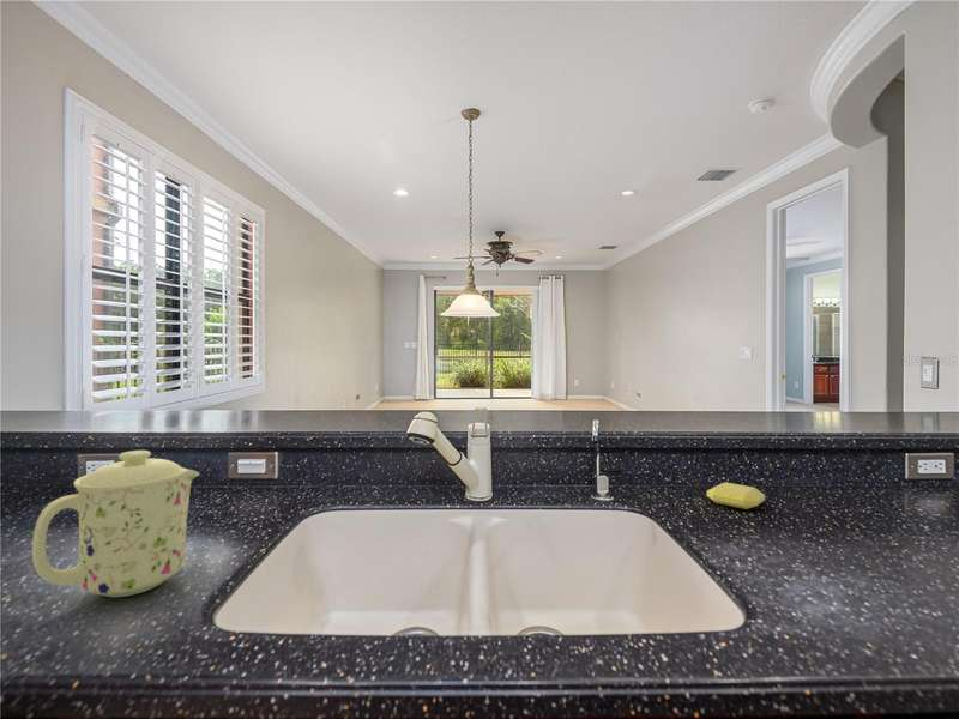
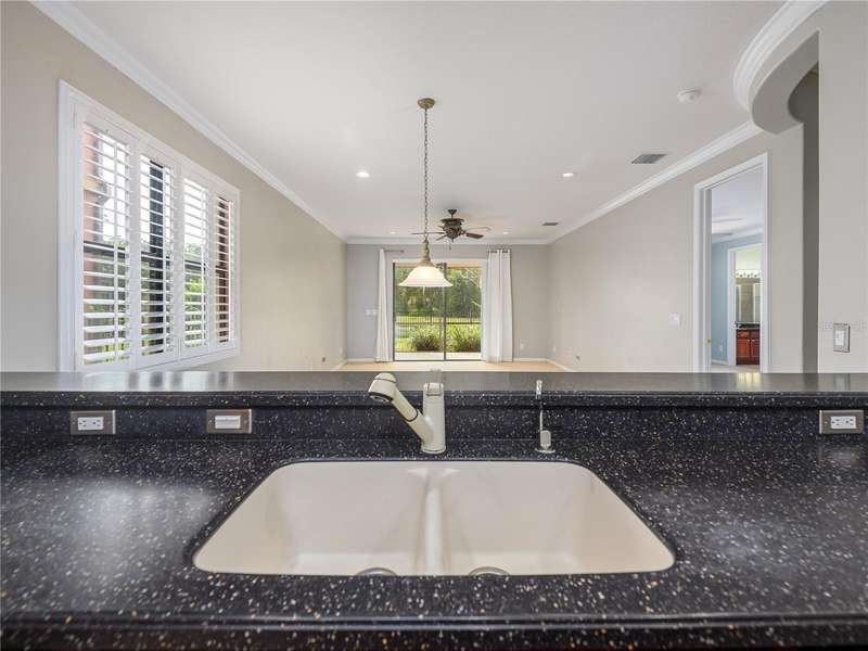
- mug [31,449,201,598]
- soap bar [706,481,766,510]
